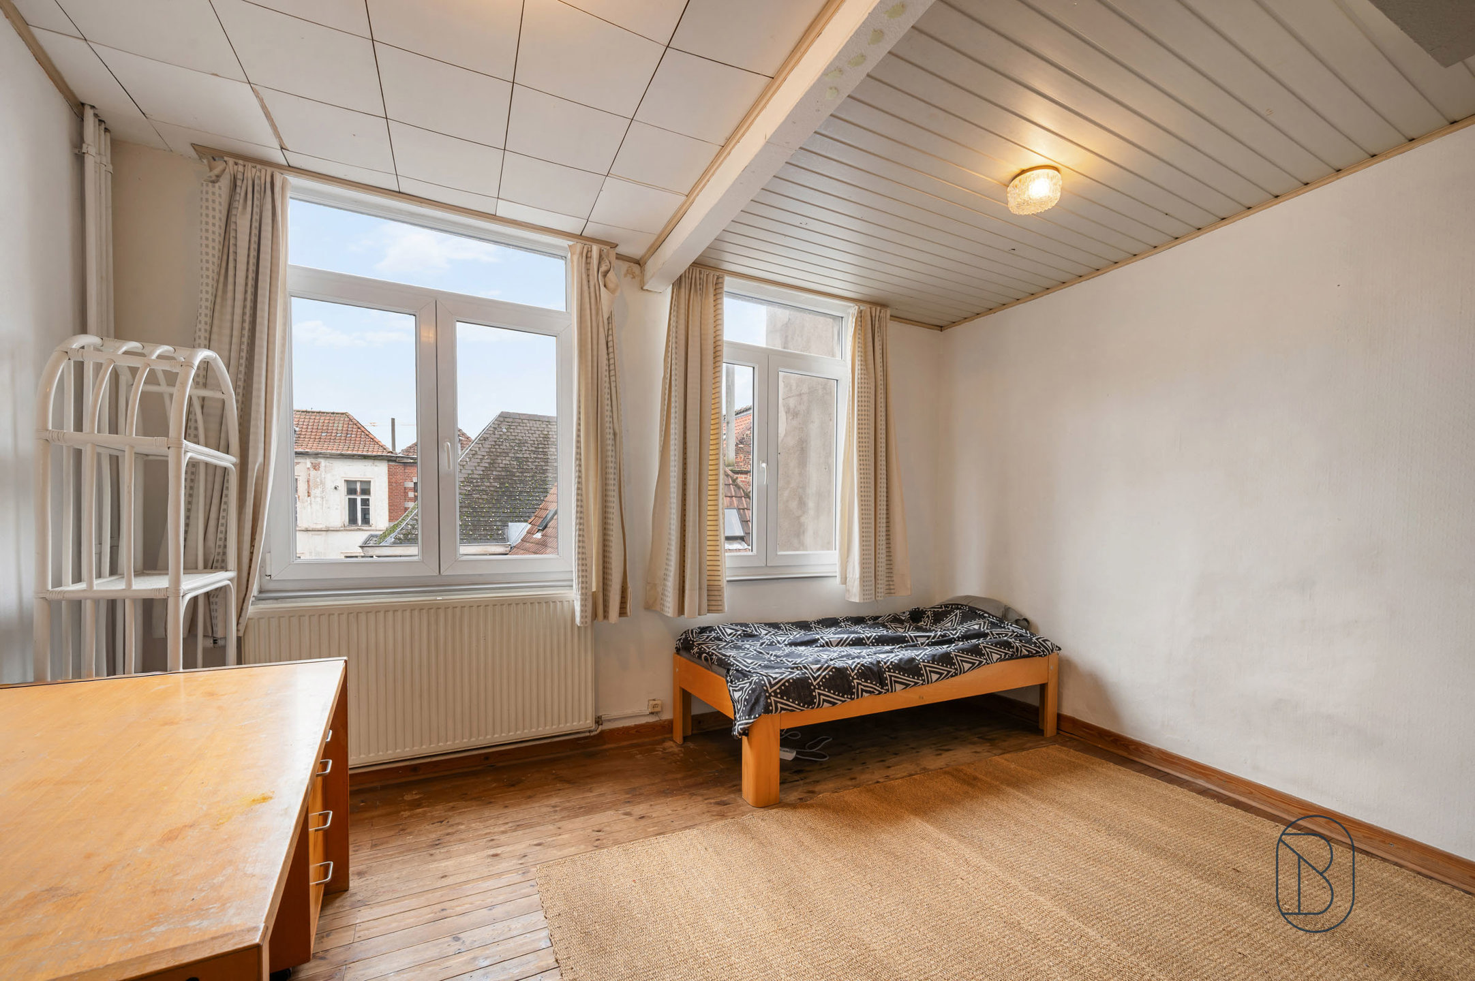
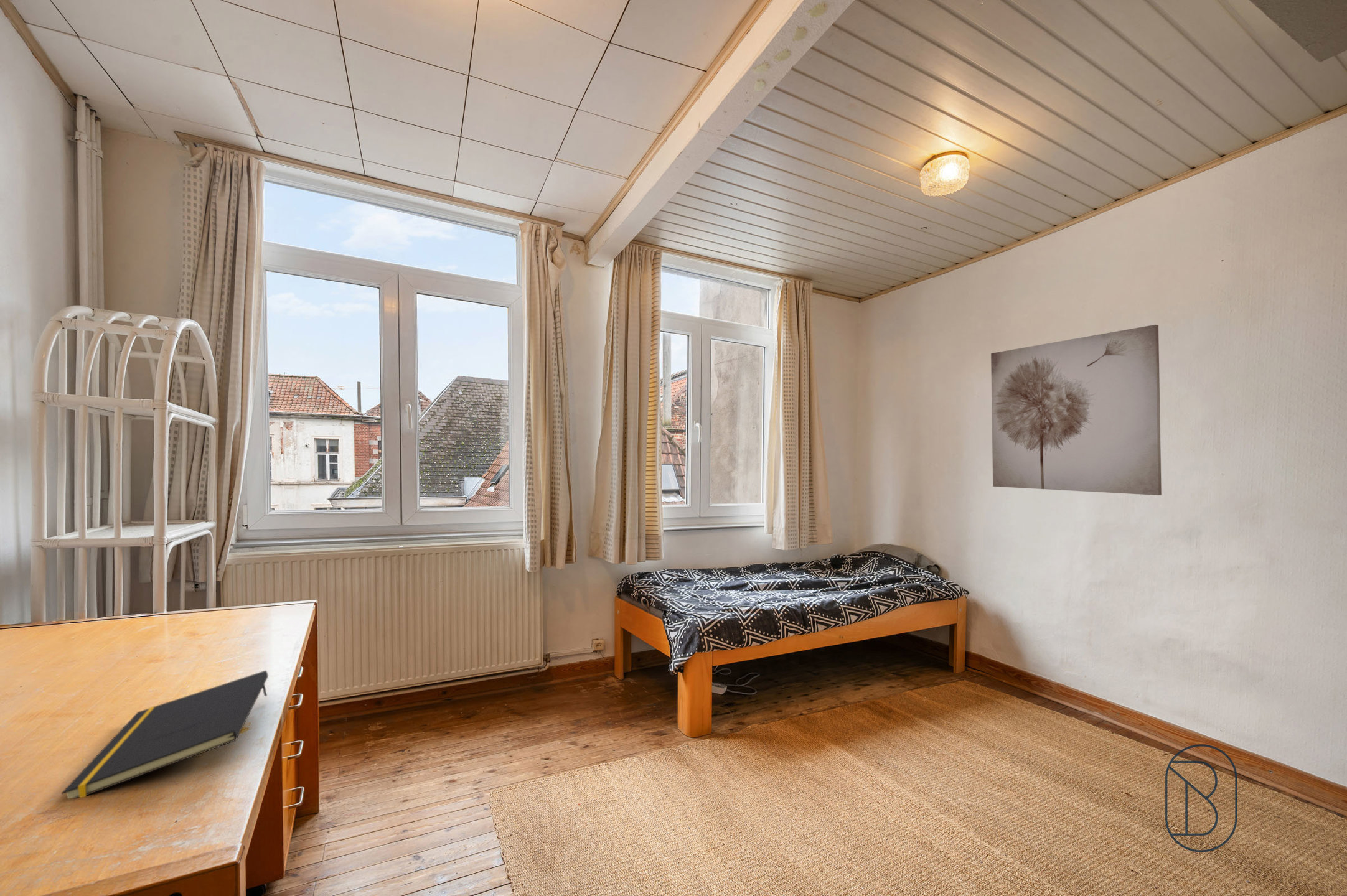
+ wall art [990,324,1162,496]
+ notepad [61,670,269,800]
